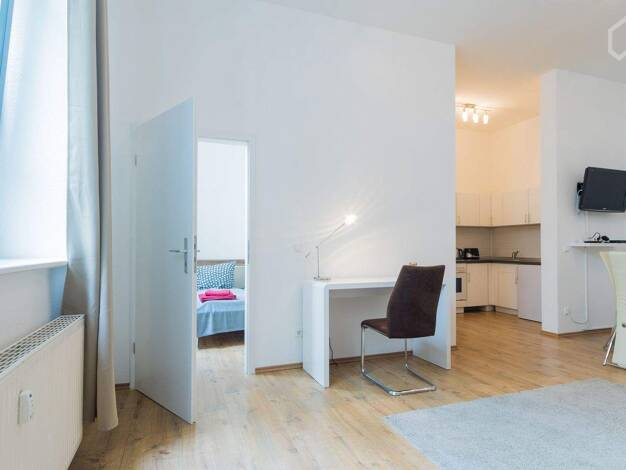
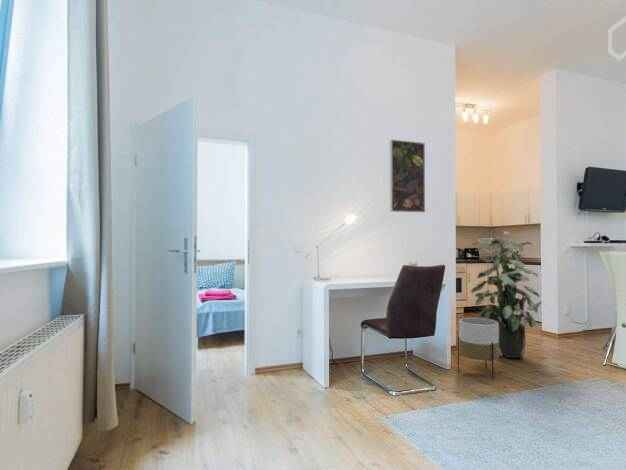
+ indoor plant [470,230,543,359]
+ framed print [389,138,426,214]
+ planter [457,317,500,381]
